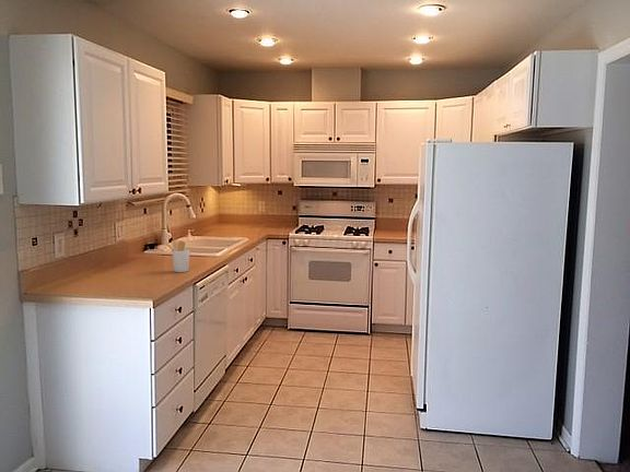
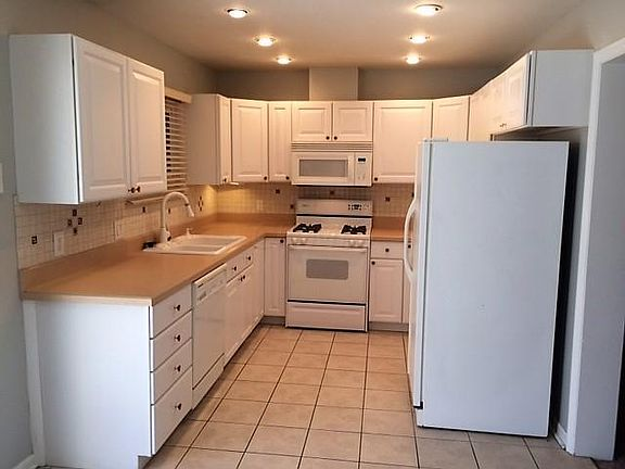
- utensil holder [163,239,190,273]
